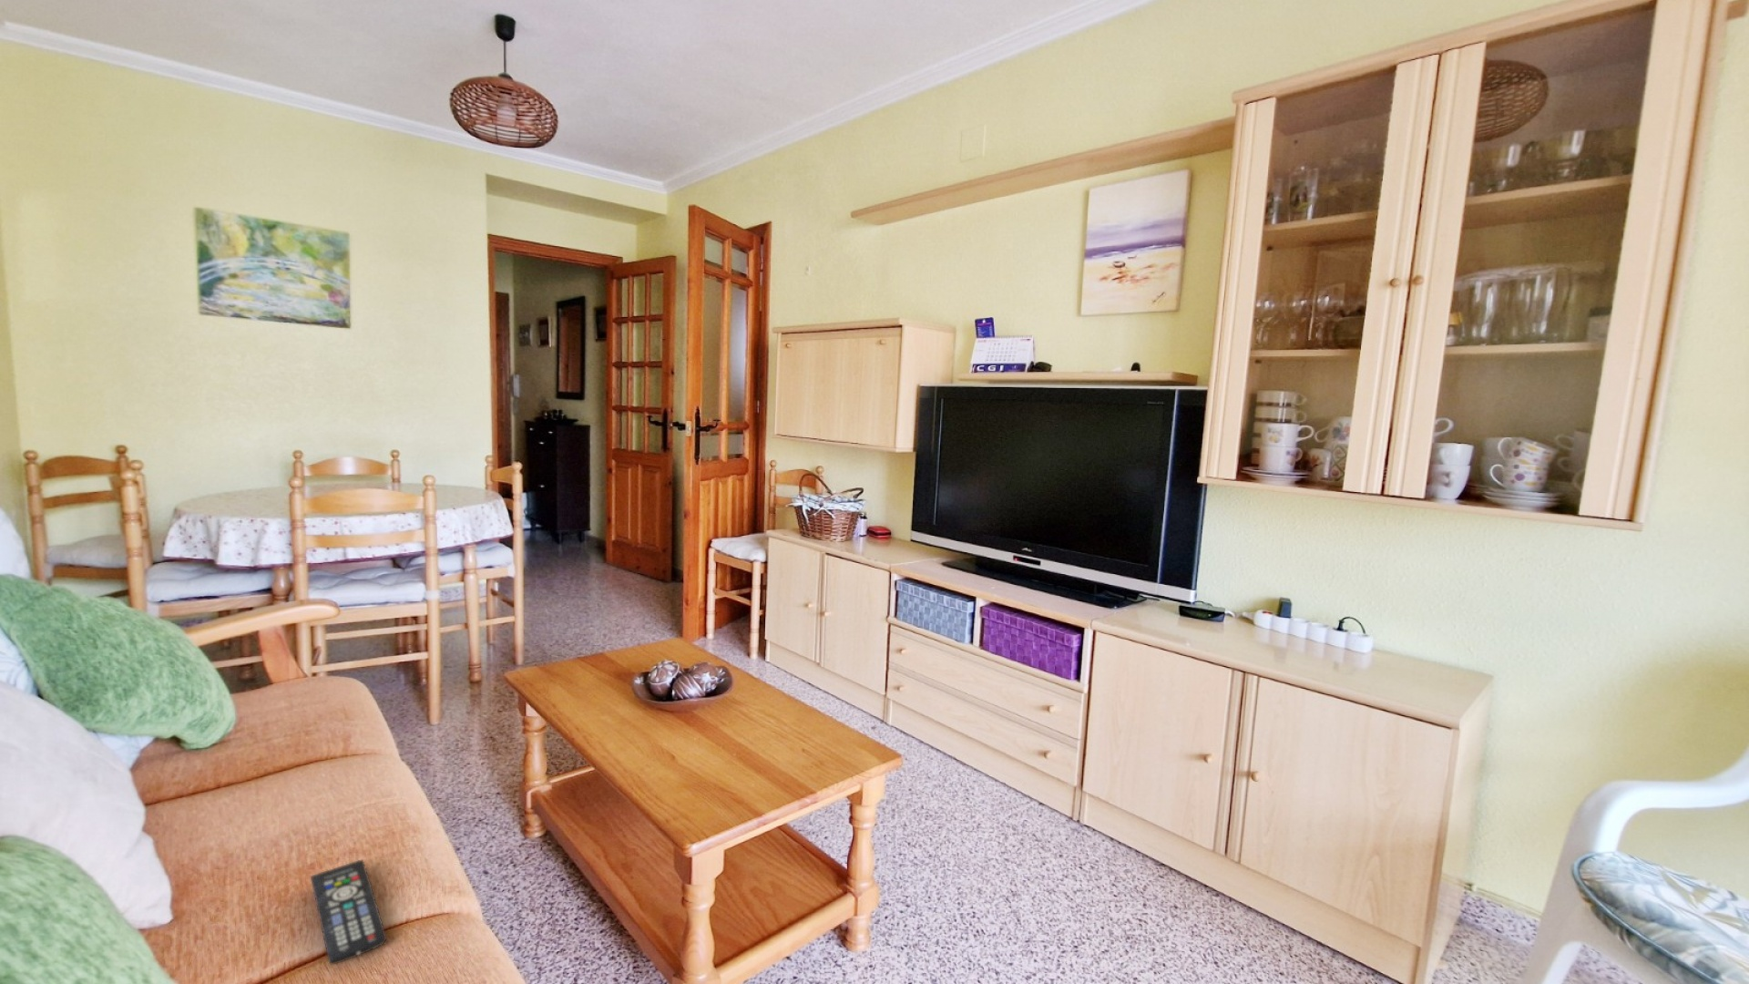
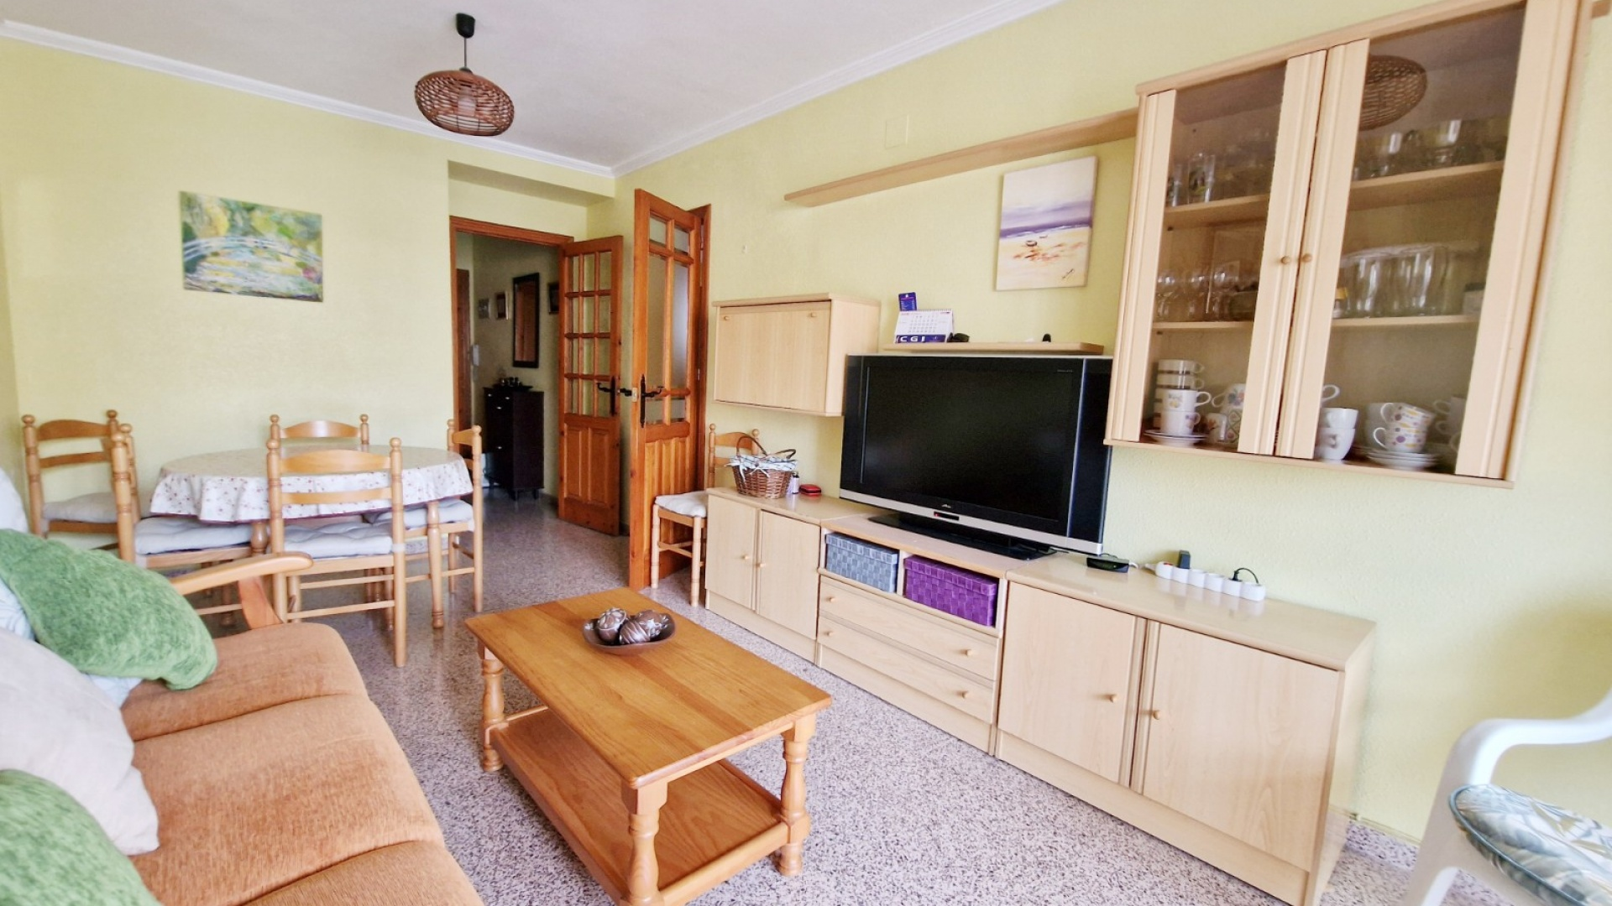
- remote control [310,859,387,966]
